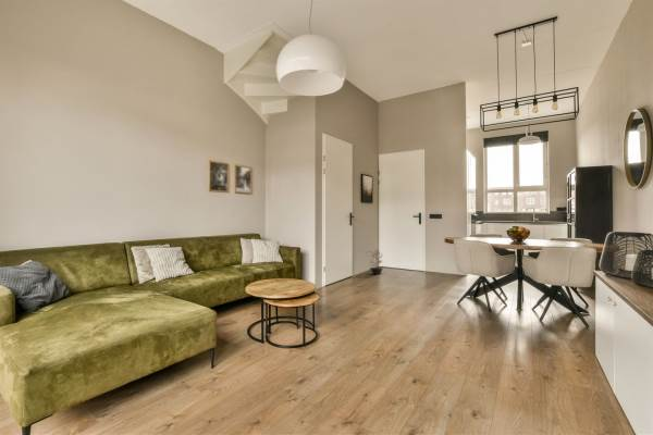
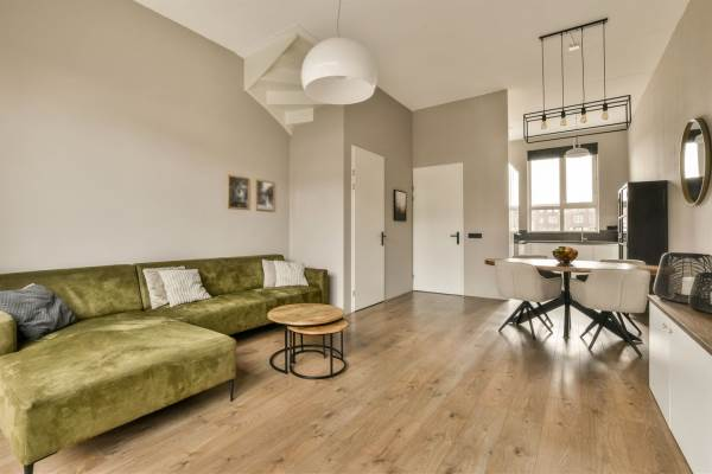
- potted plant [365,248,384,275]
